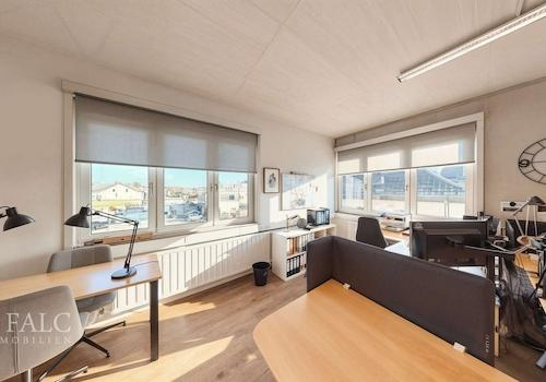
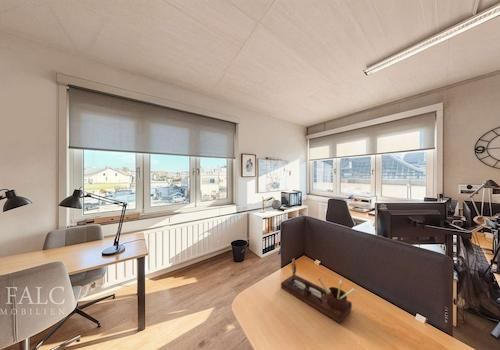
+ desk organizer [280,258,356,324]
